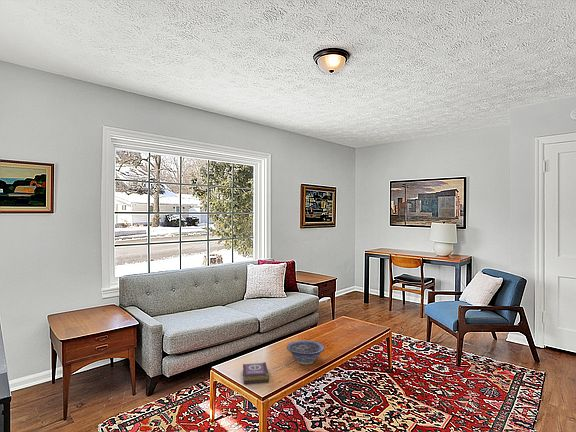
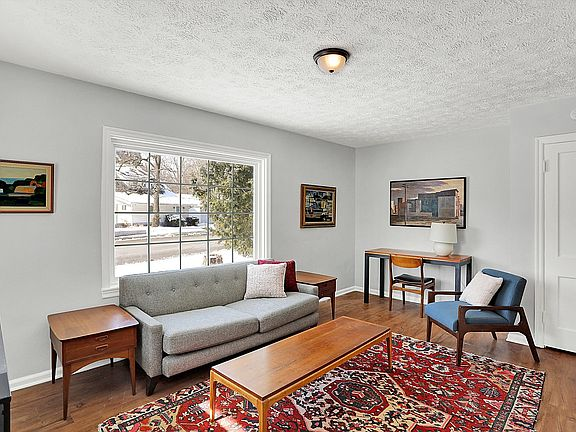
- decorative bowl [286,339,326,365]
- book [242,361,270,385]
